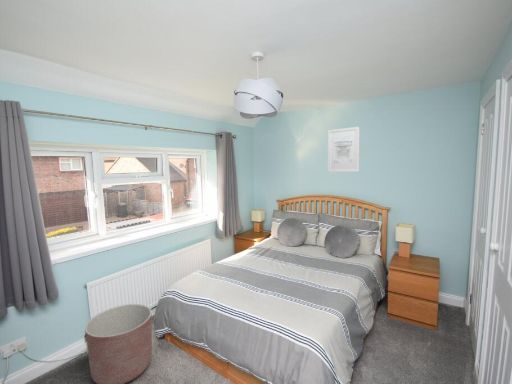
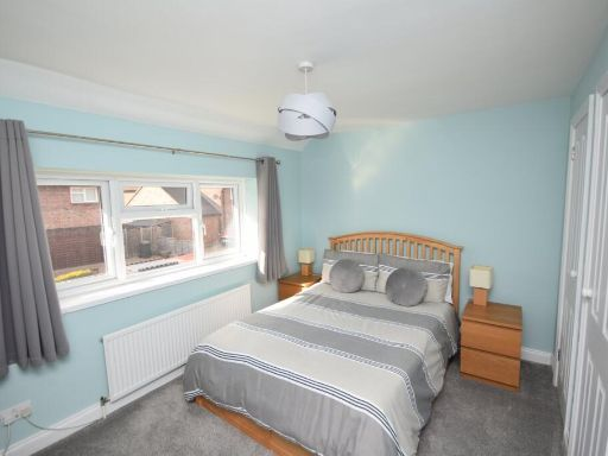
- wall art [327,126,360,173]
- planter [84,303,153,384]
